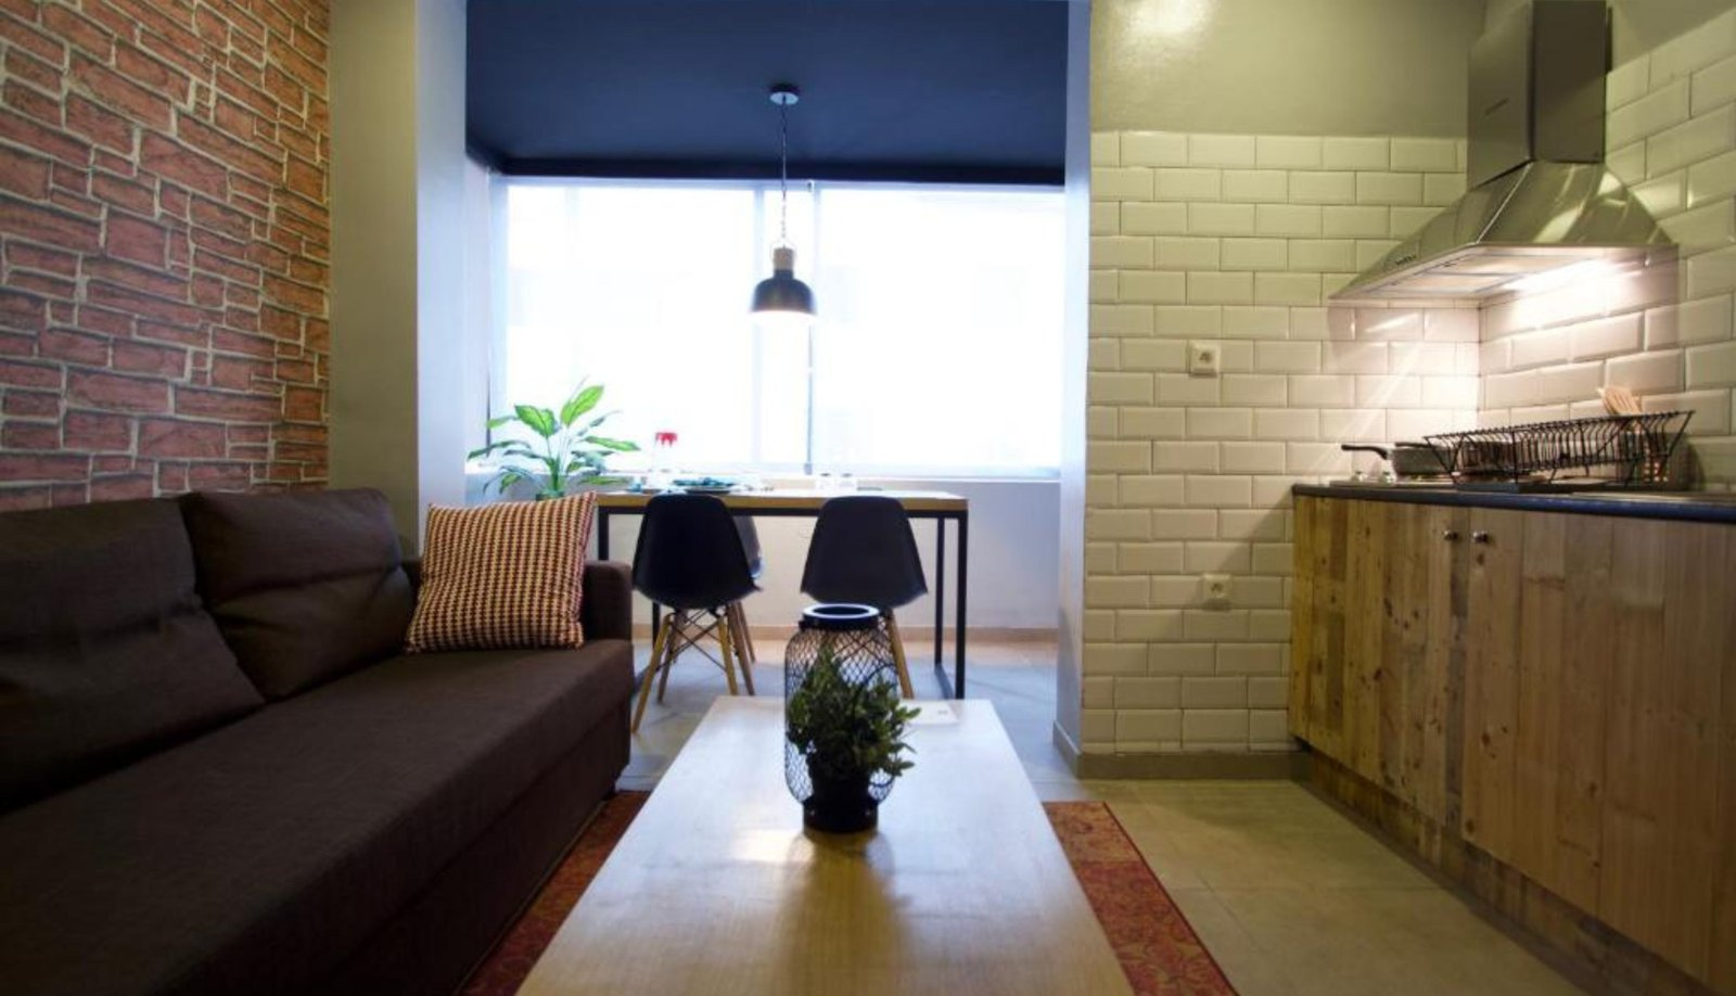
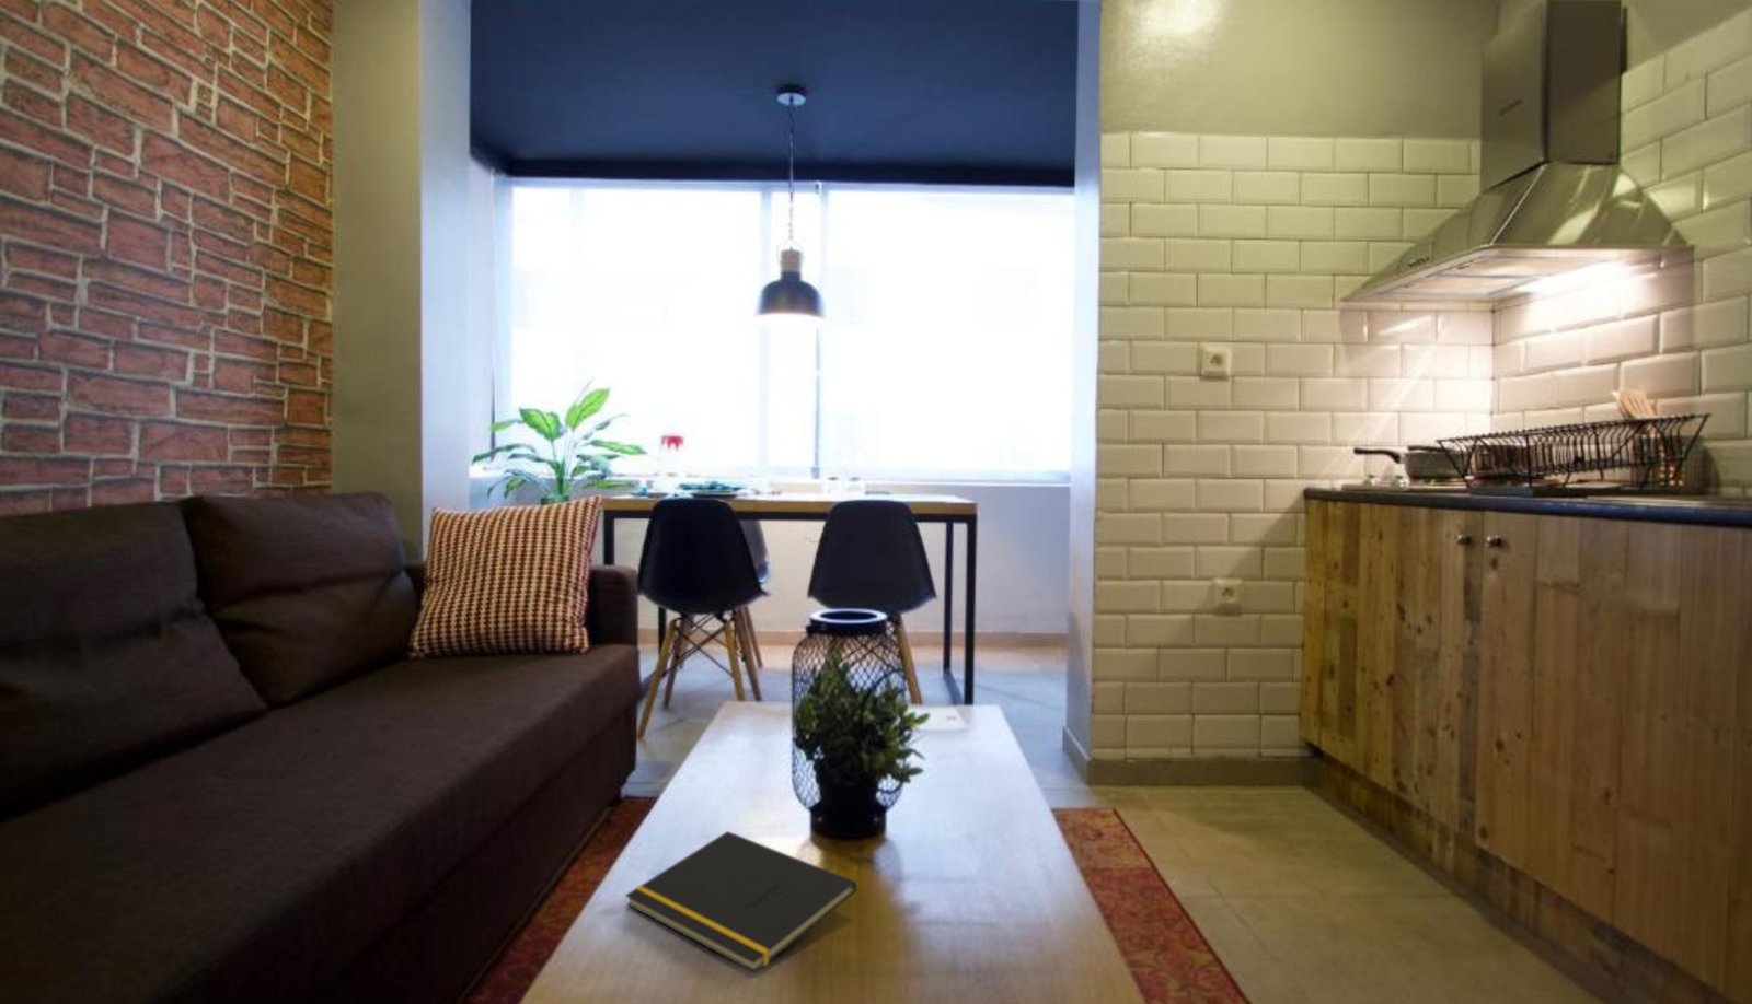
+ notepad [625,830,858,974]
